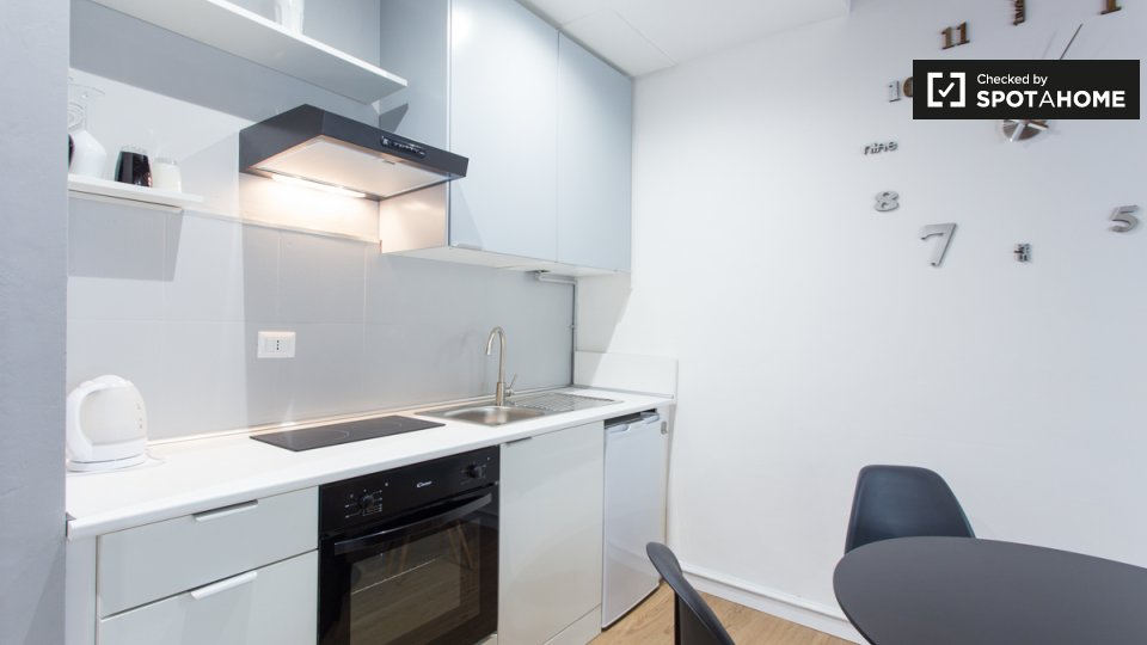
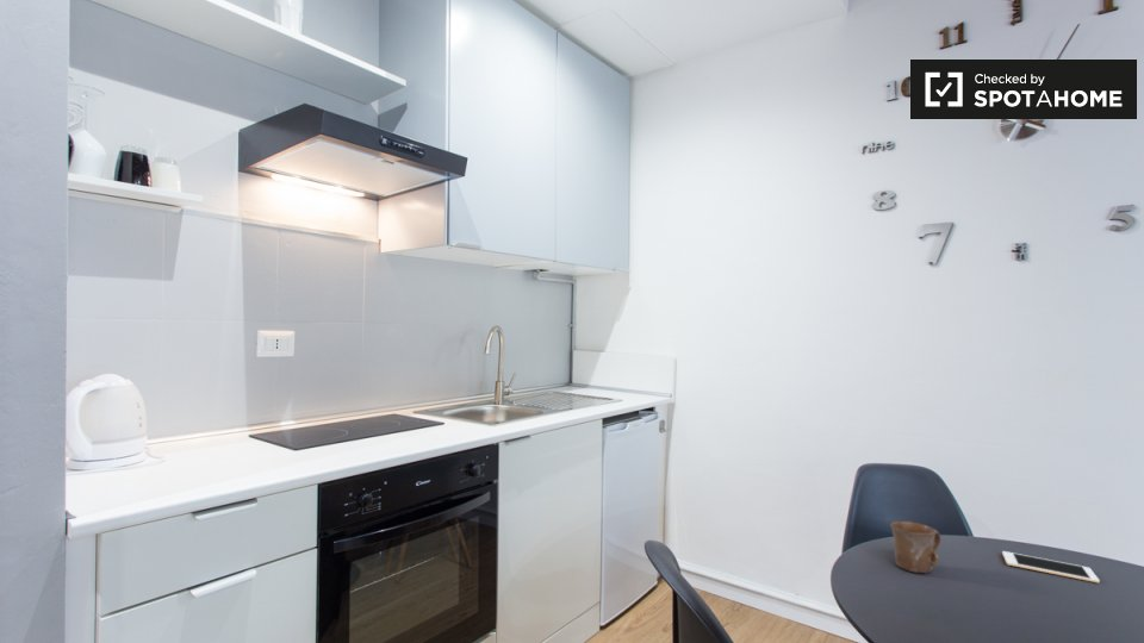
+ cell phone [1001,550,1101,585]
+ mug [889,520,941,574]
